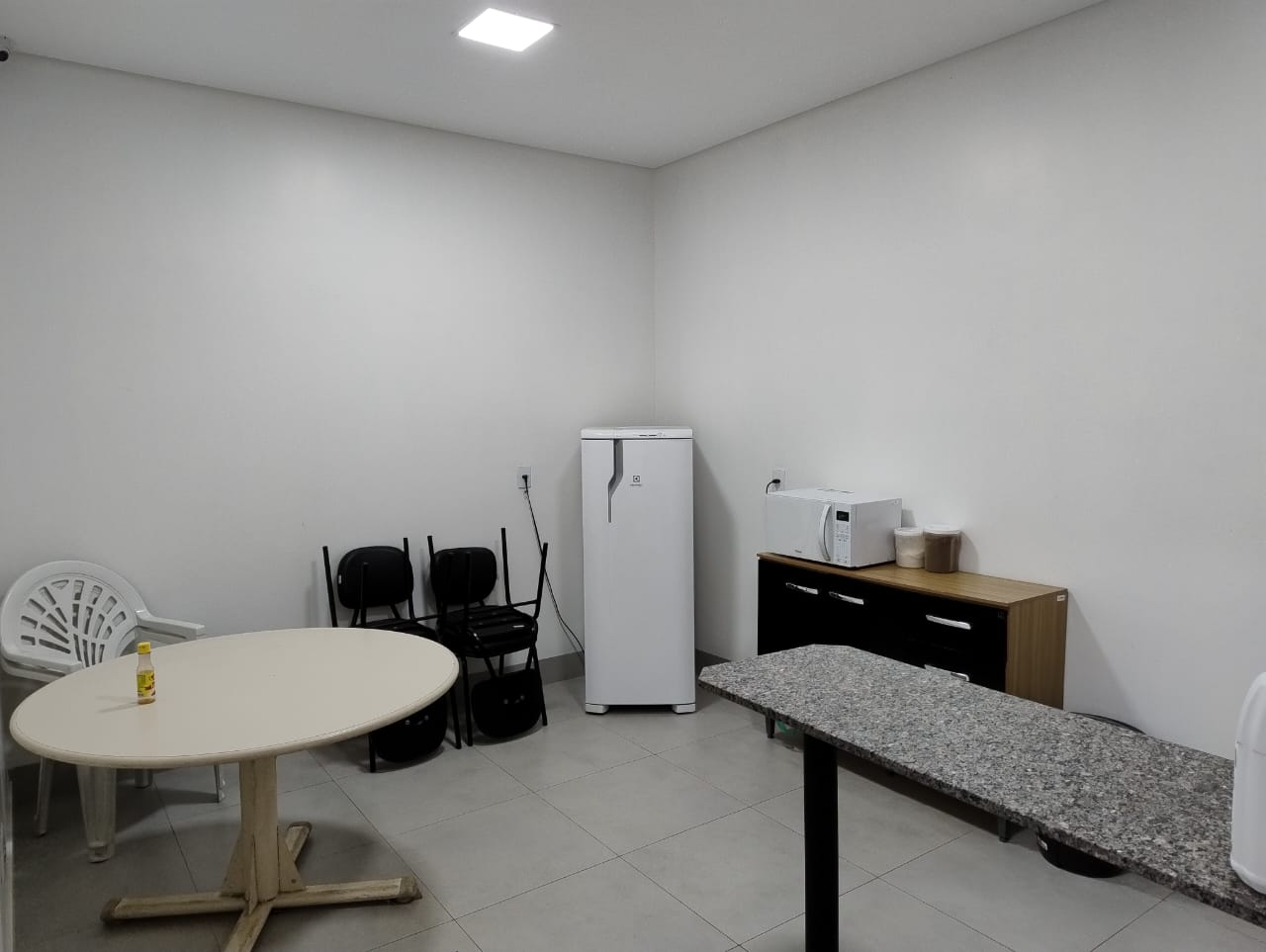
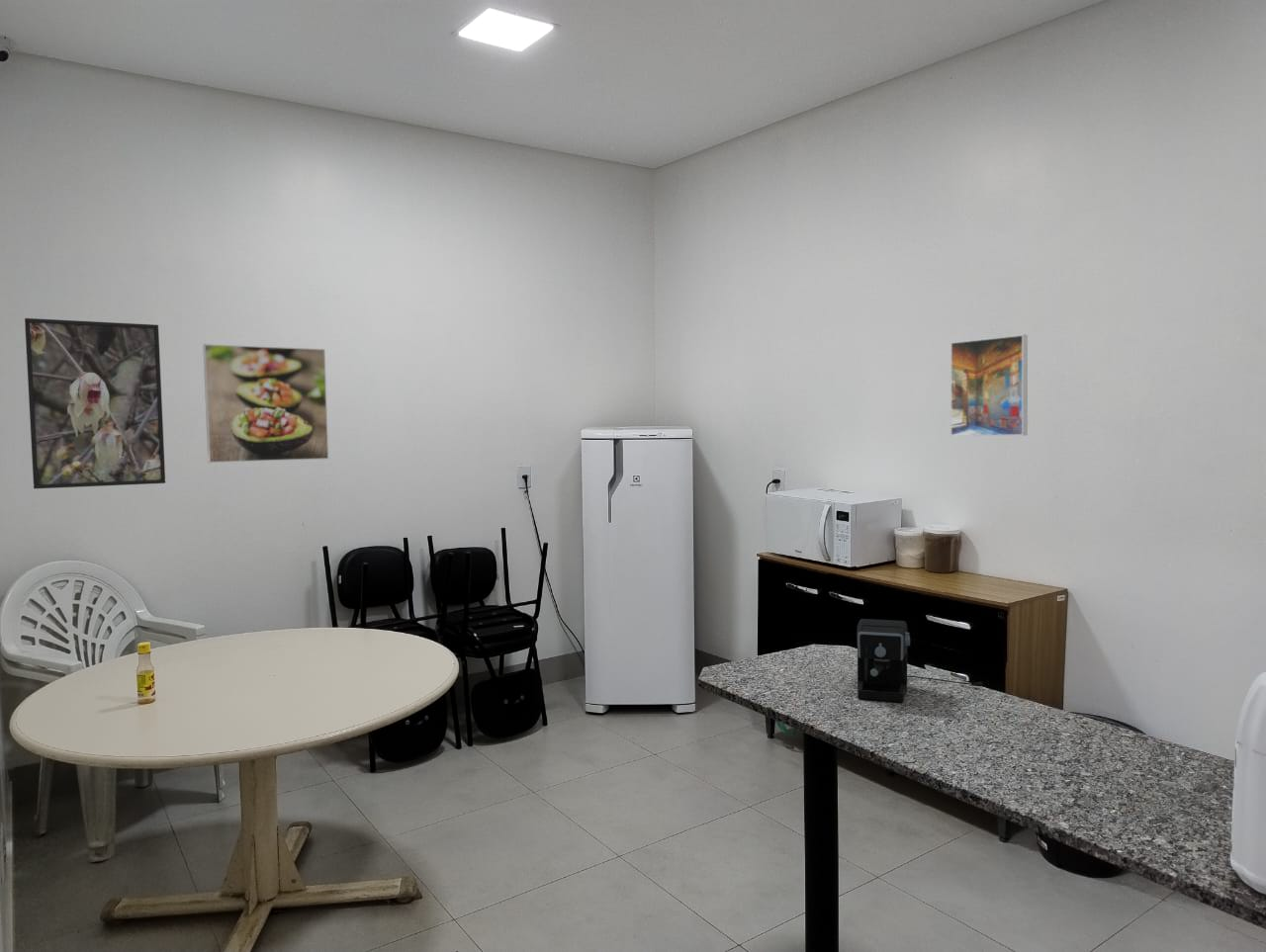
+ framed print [949,334,1029,437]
+ coffee maker [856,618,983,703]
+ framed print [202,343,329,464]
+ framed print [24,317,166,489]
